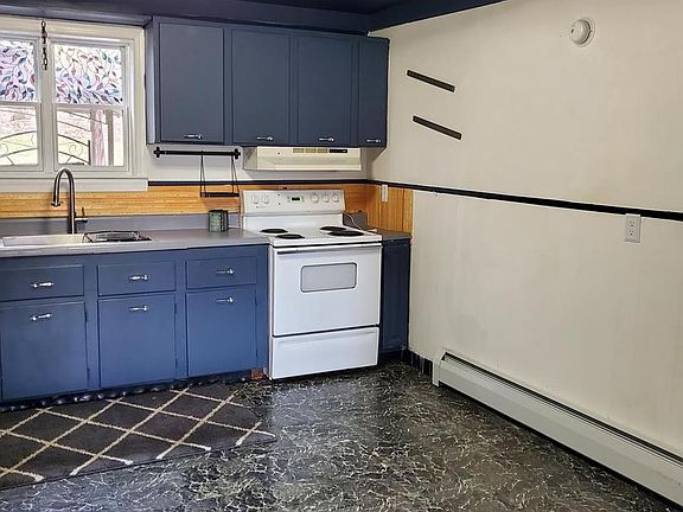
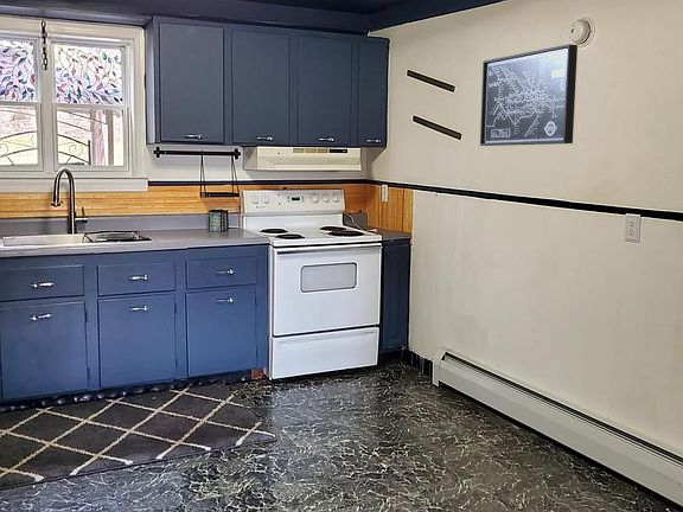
+ wall art [479,43,579,147]
